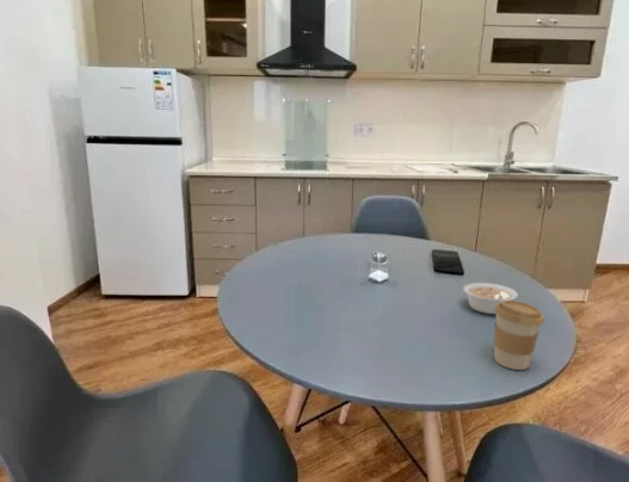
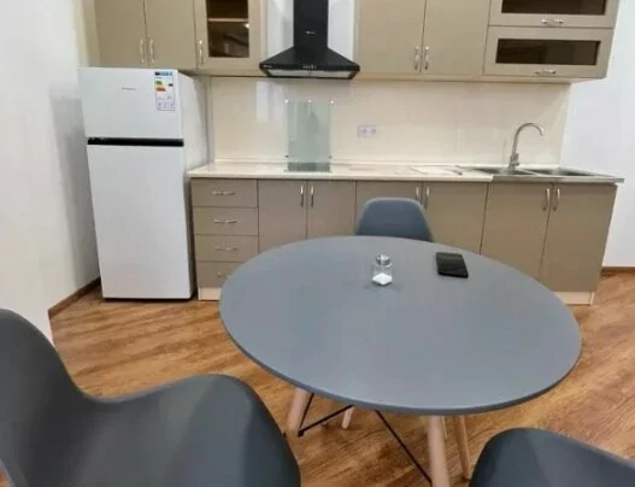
- coffee cup [493,299,545,371]
- legume [462,282,531,315]
